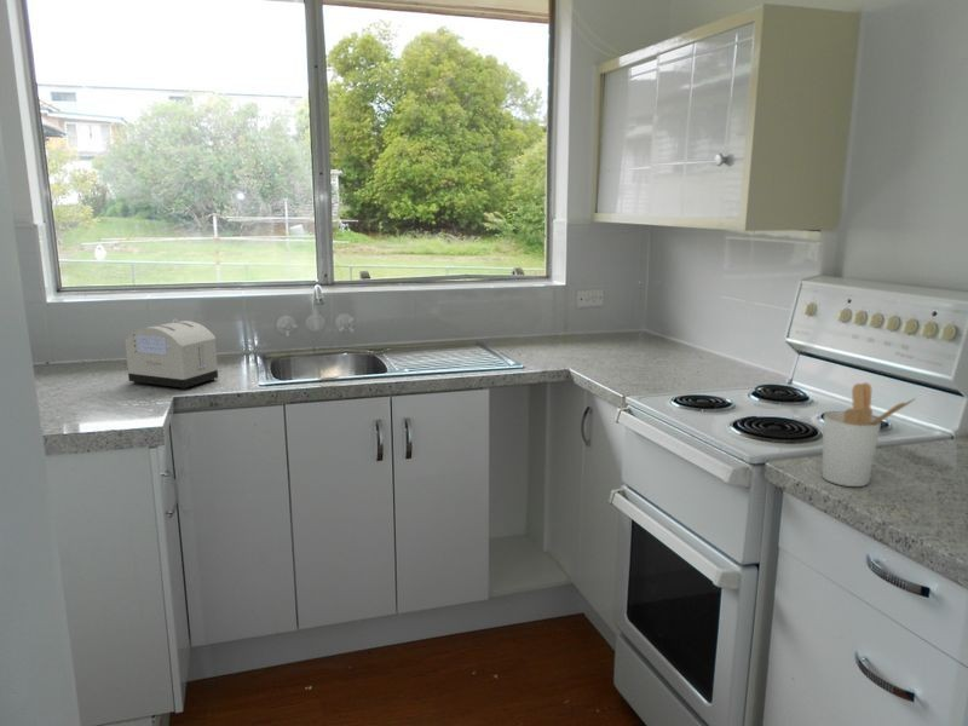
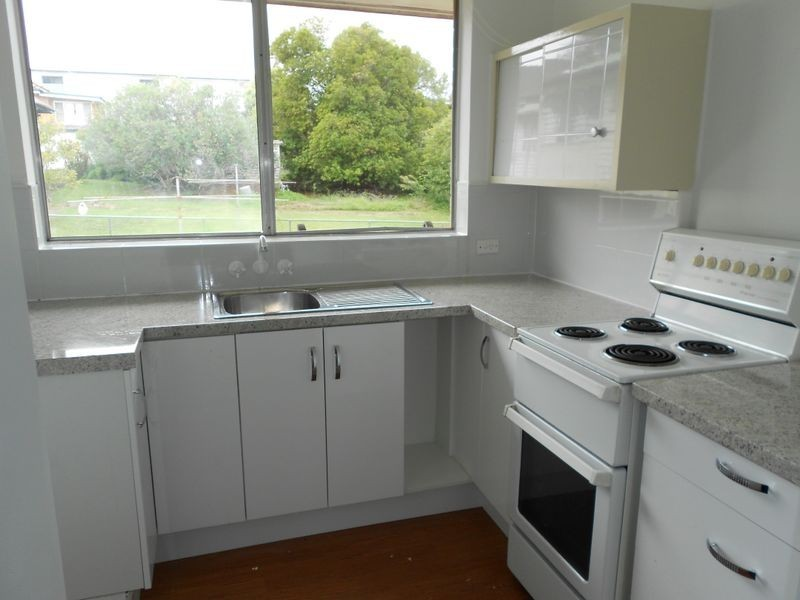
- utensil holder [820,381,917,488]
- toaster [123,318,219,391]
